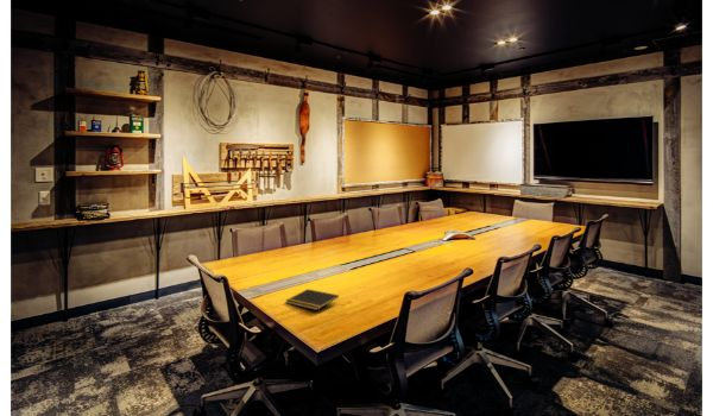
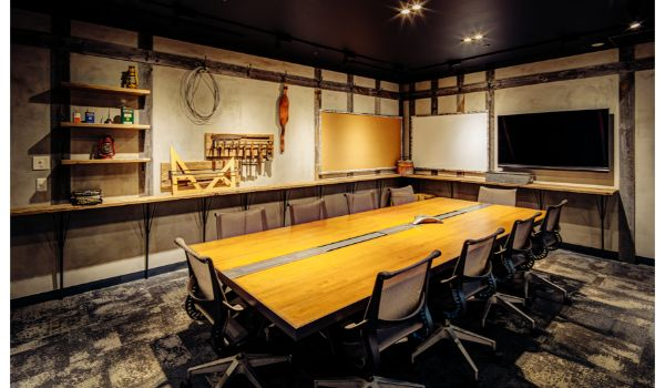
- notepad [285,288,340,311]
